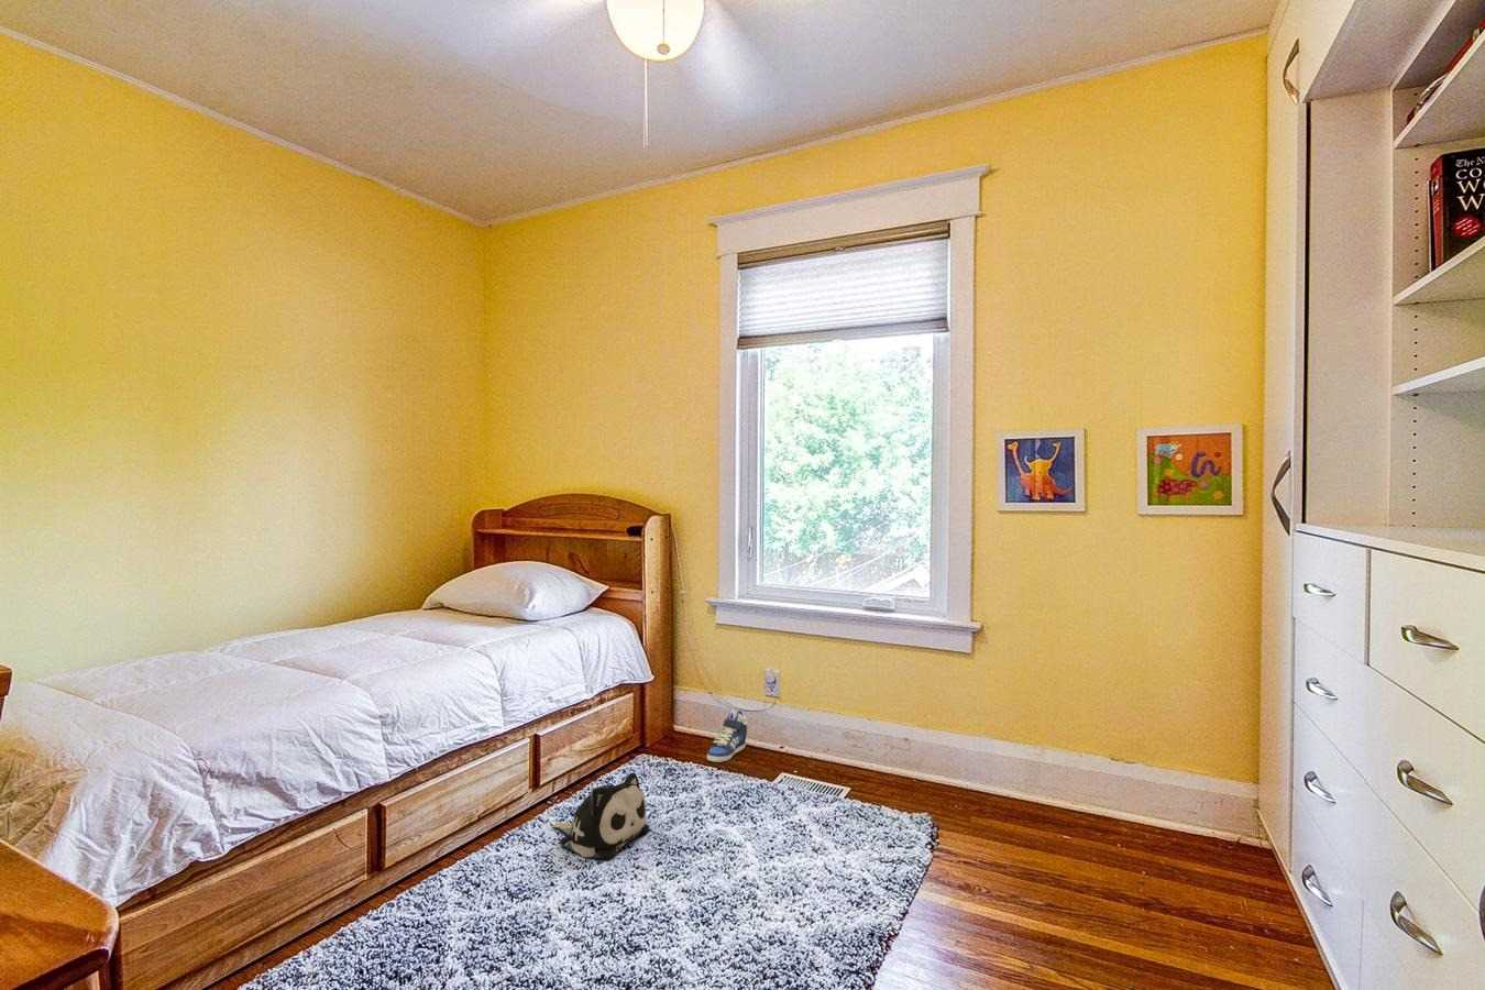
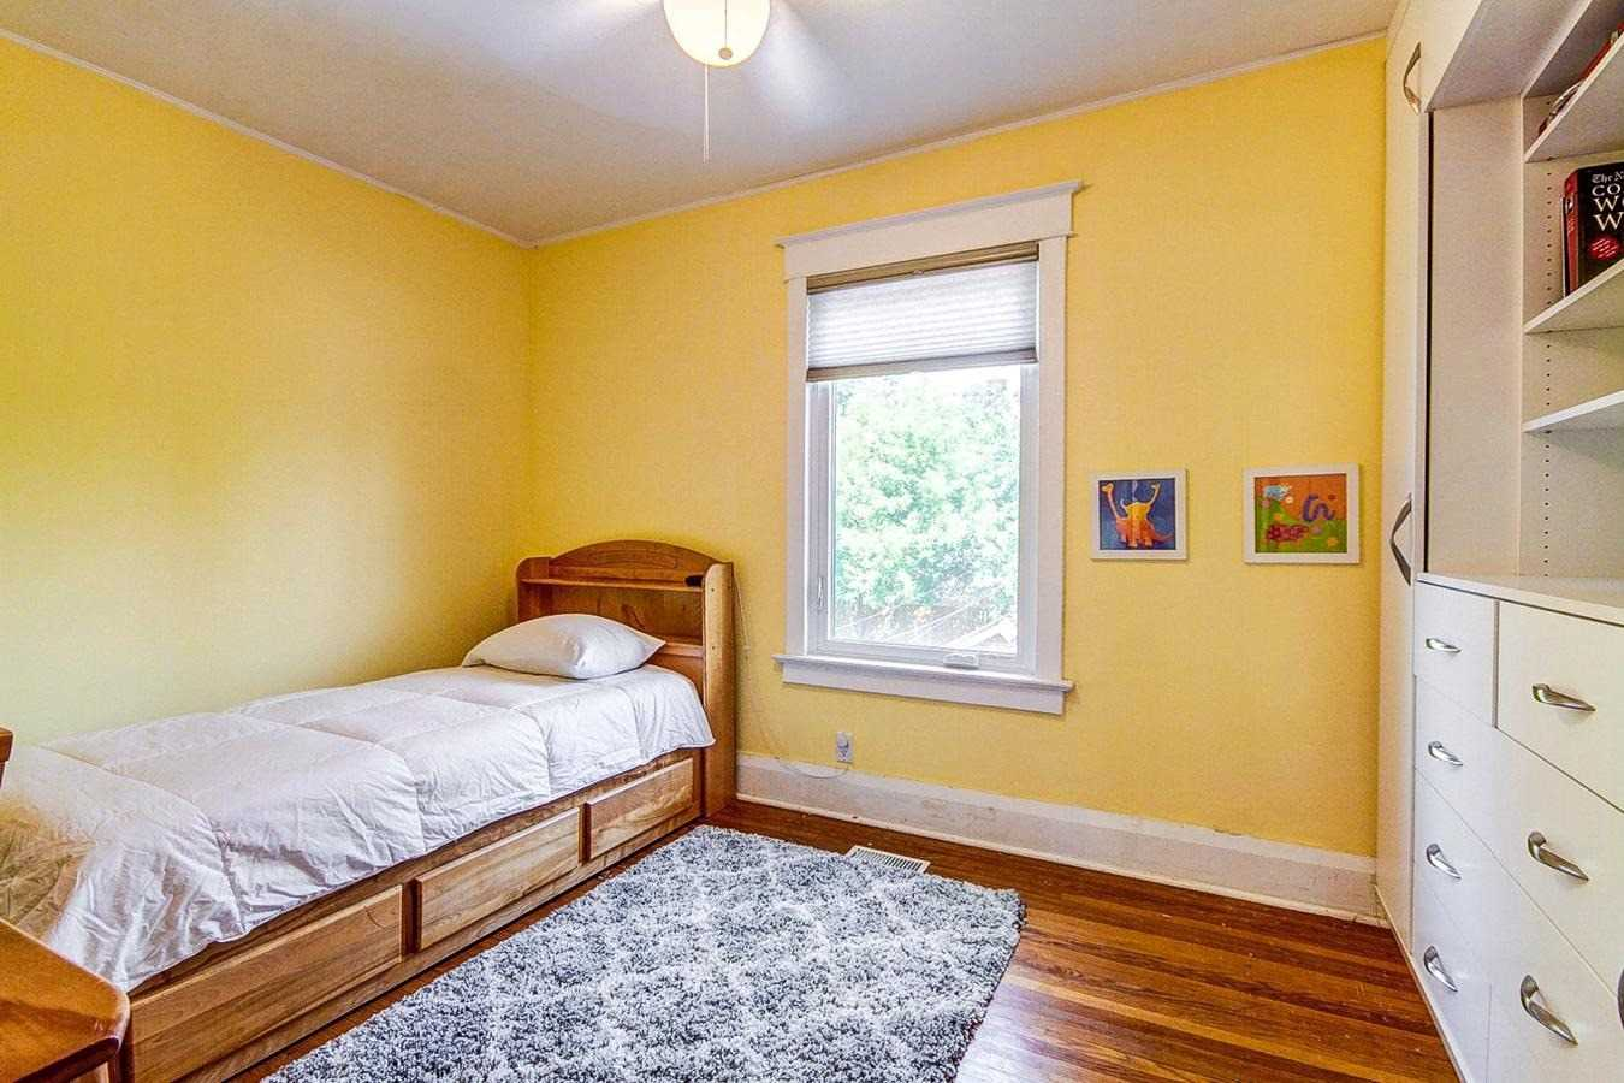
- sneaker [706,708,748,763]
- plush toy [551,771,650,860]
